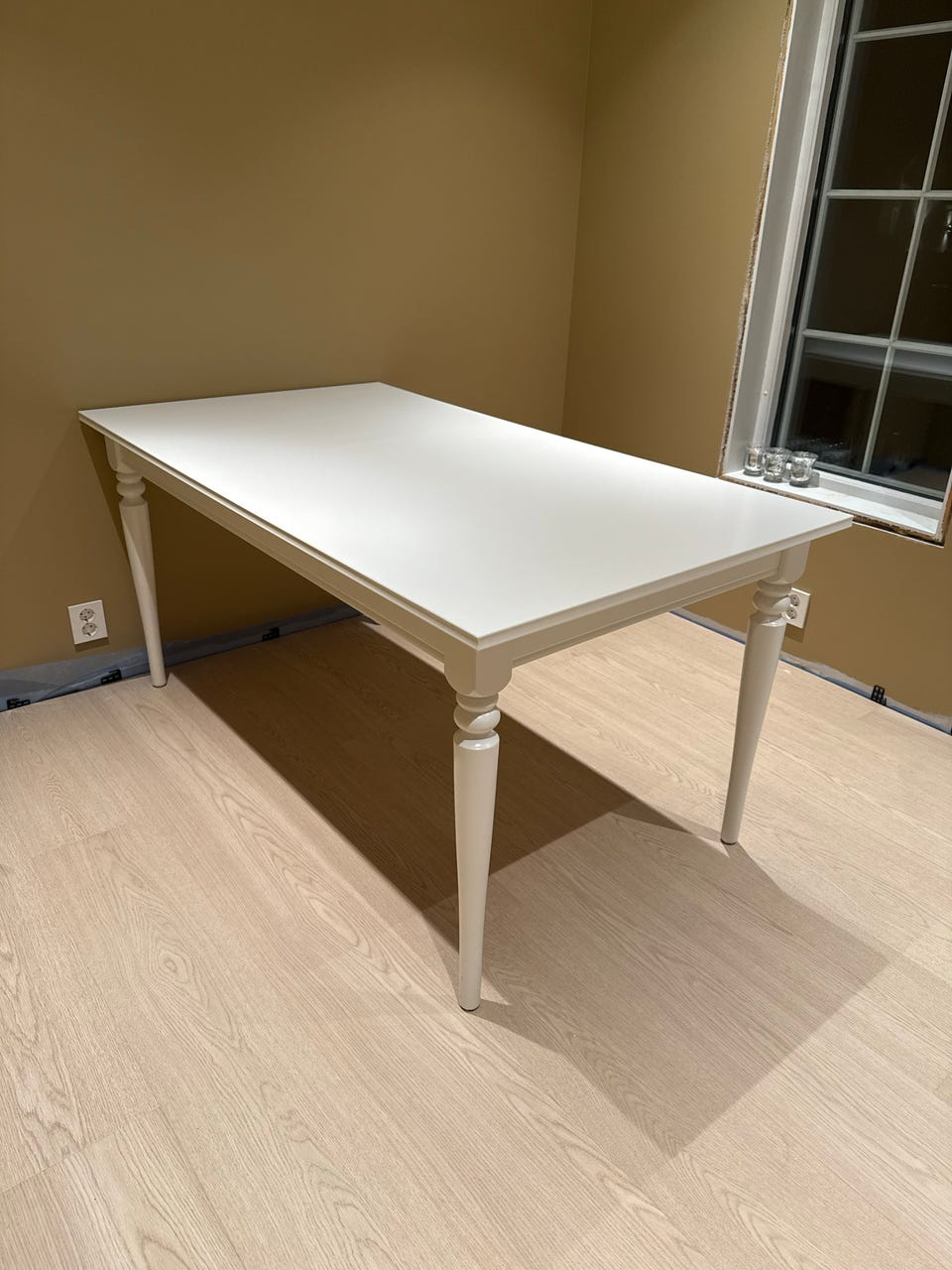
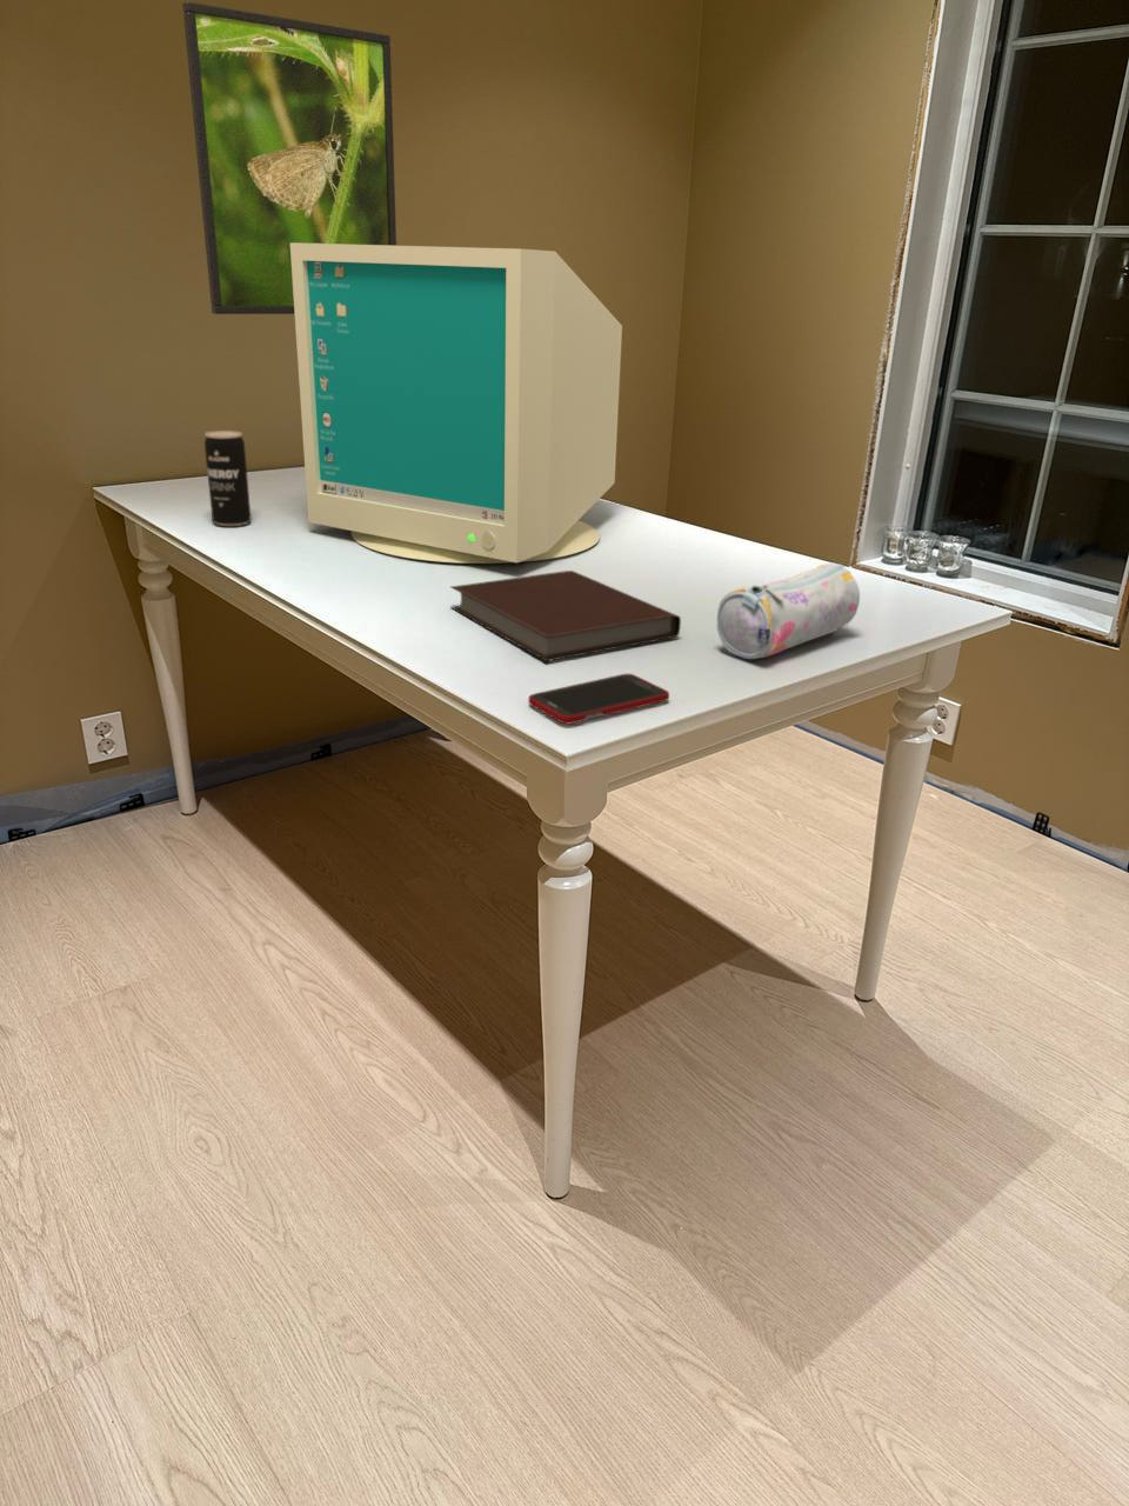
+ pencil case [716,562,861,661]
+ cell phone [527,674,670,726]
+ beverage can [204,429,253,528]
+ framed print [181,1,397,315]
+ notebook [449,569,682,663]
+ computer monitor [291,242,624,564]
